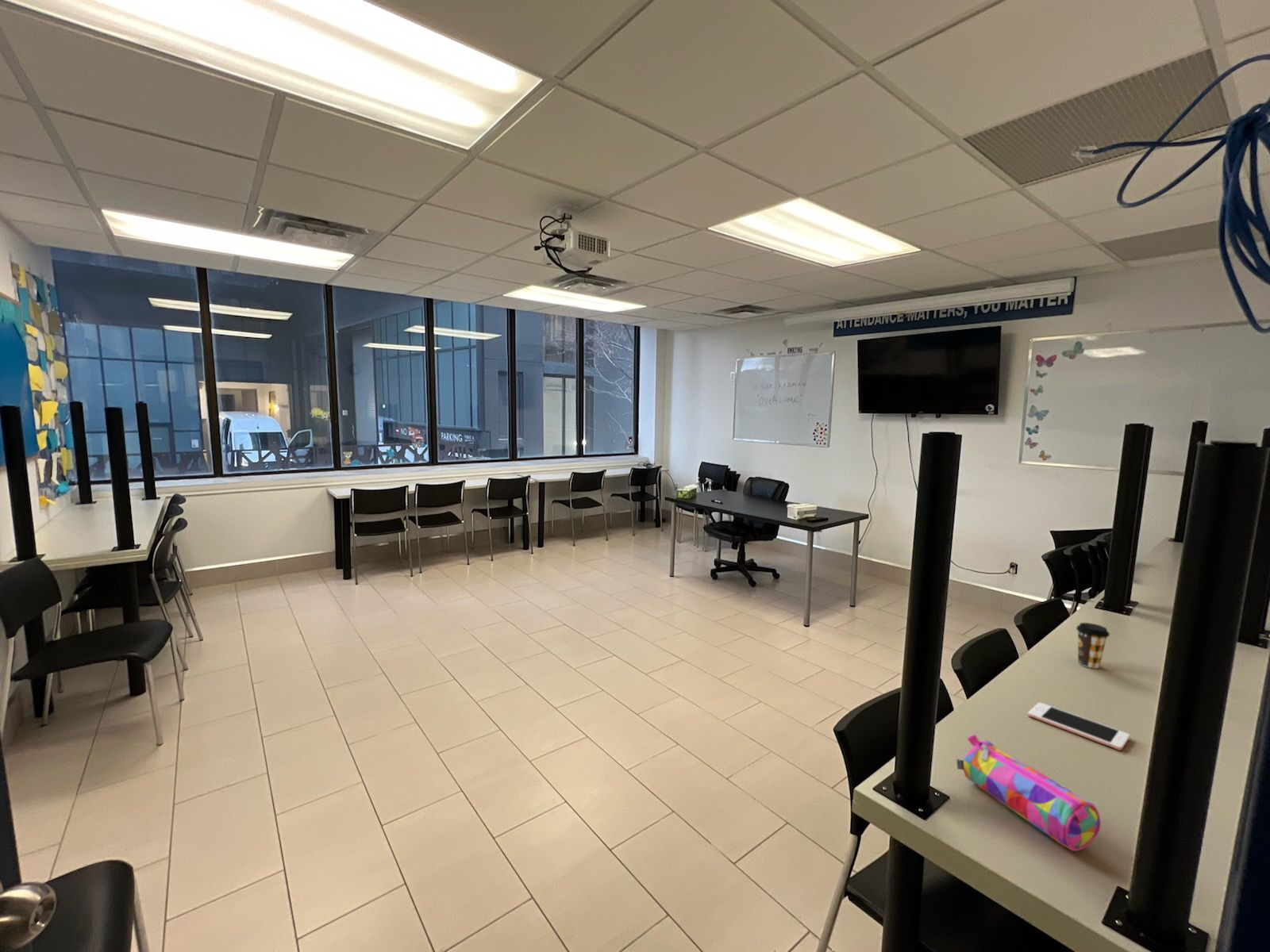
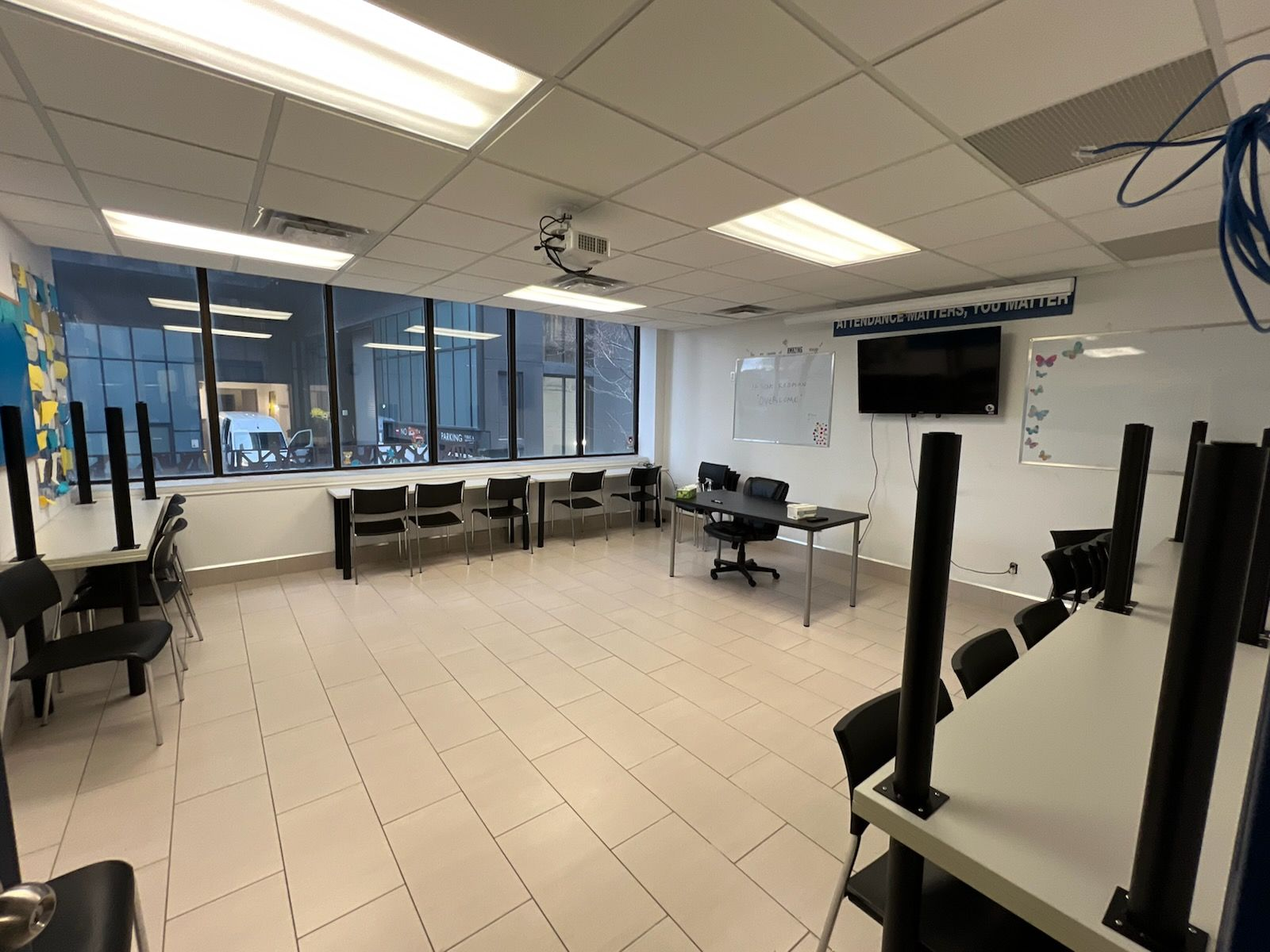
- pencil case [956,734,1102,852]
- coffee cup [1076,622,1110,670]
- cell phone [1027,701,1130,751]
